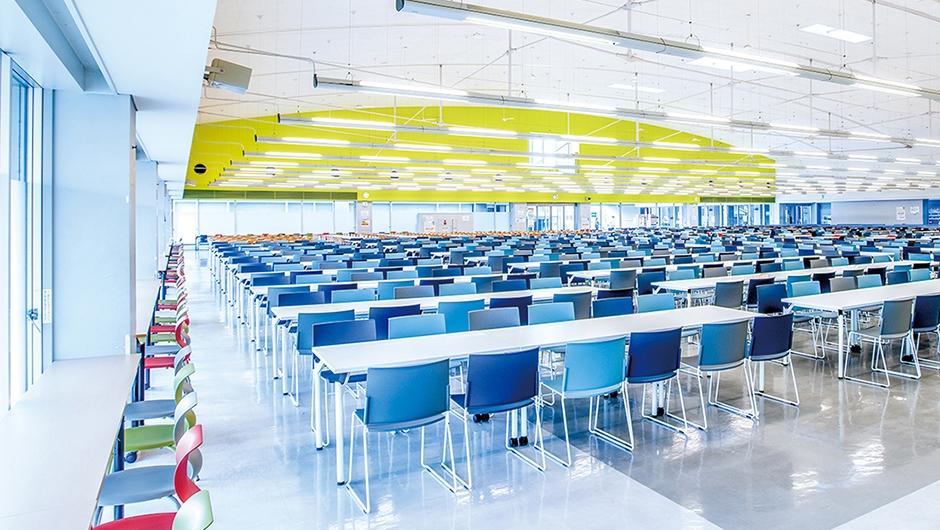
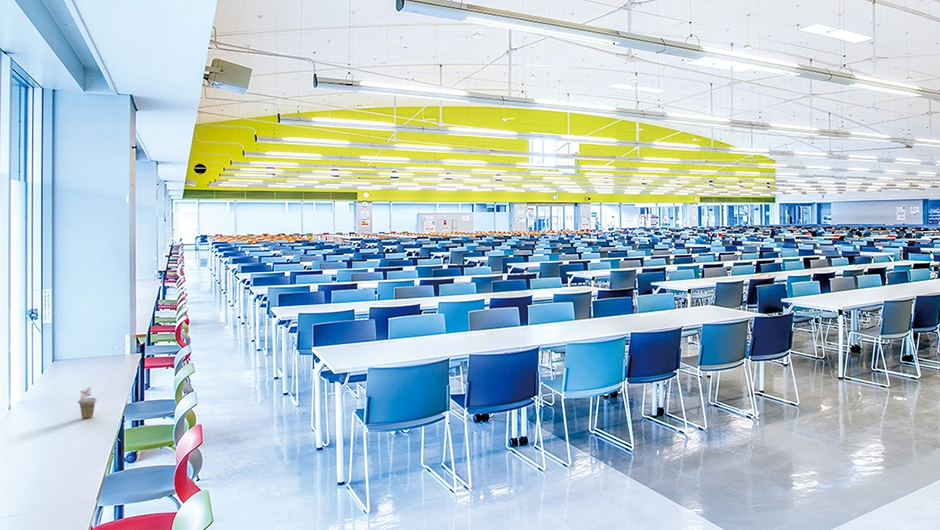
+ beverage cup [77,387,98,419]
